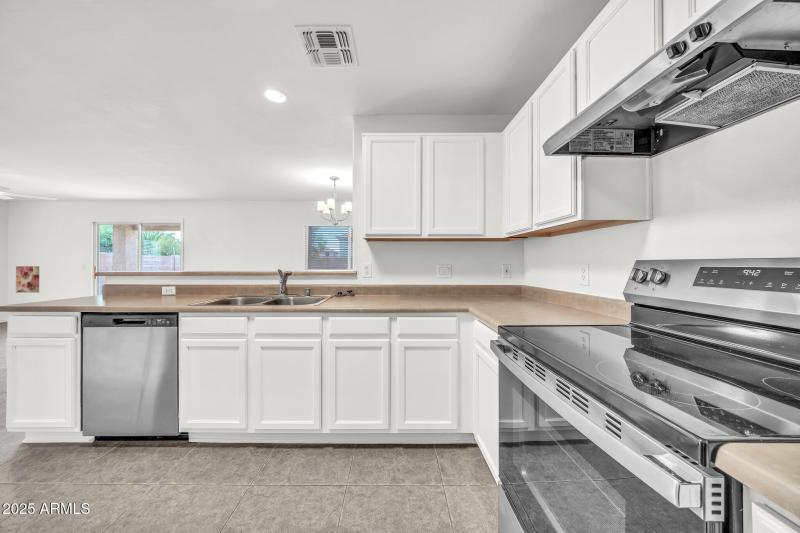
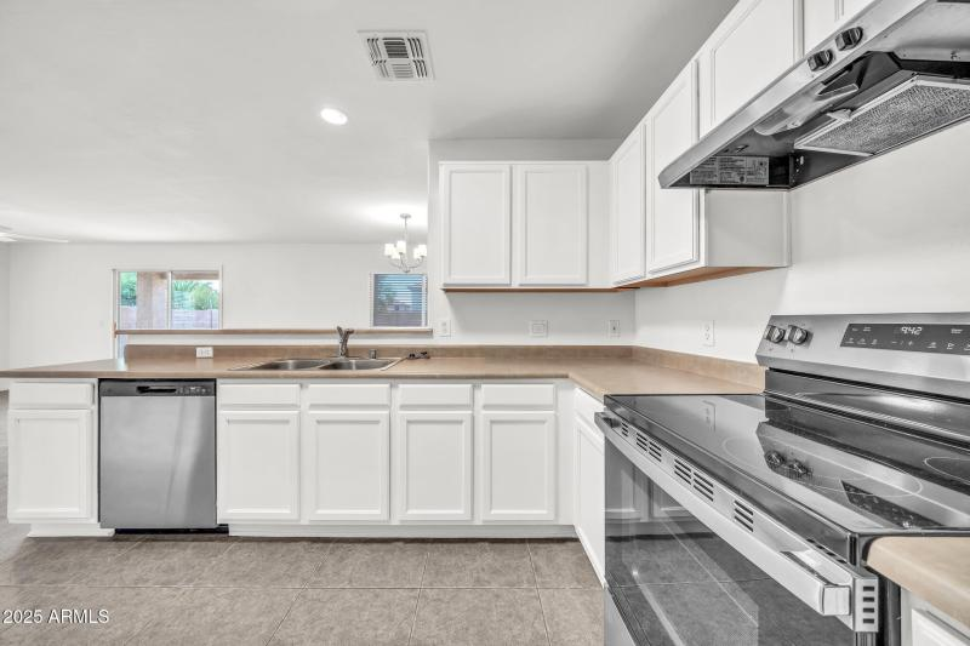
- wall art [15,265,40,294]
